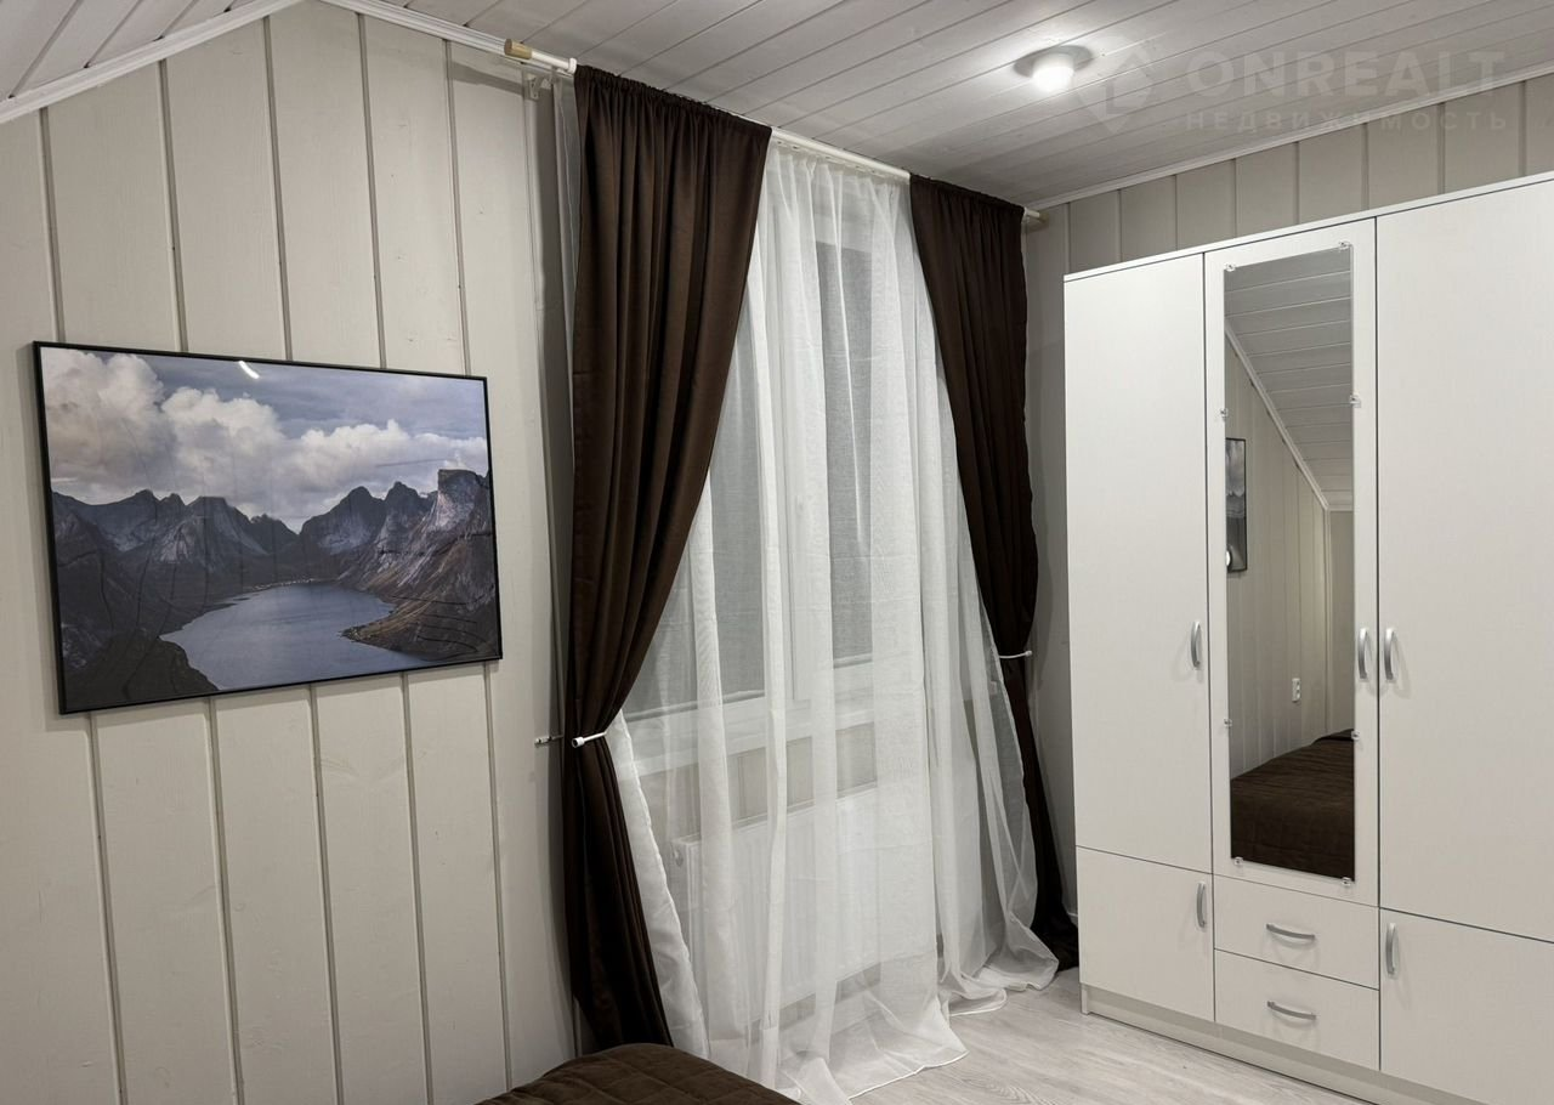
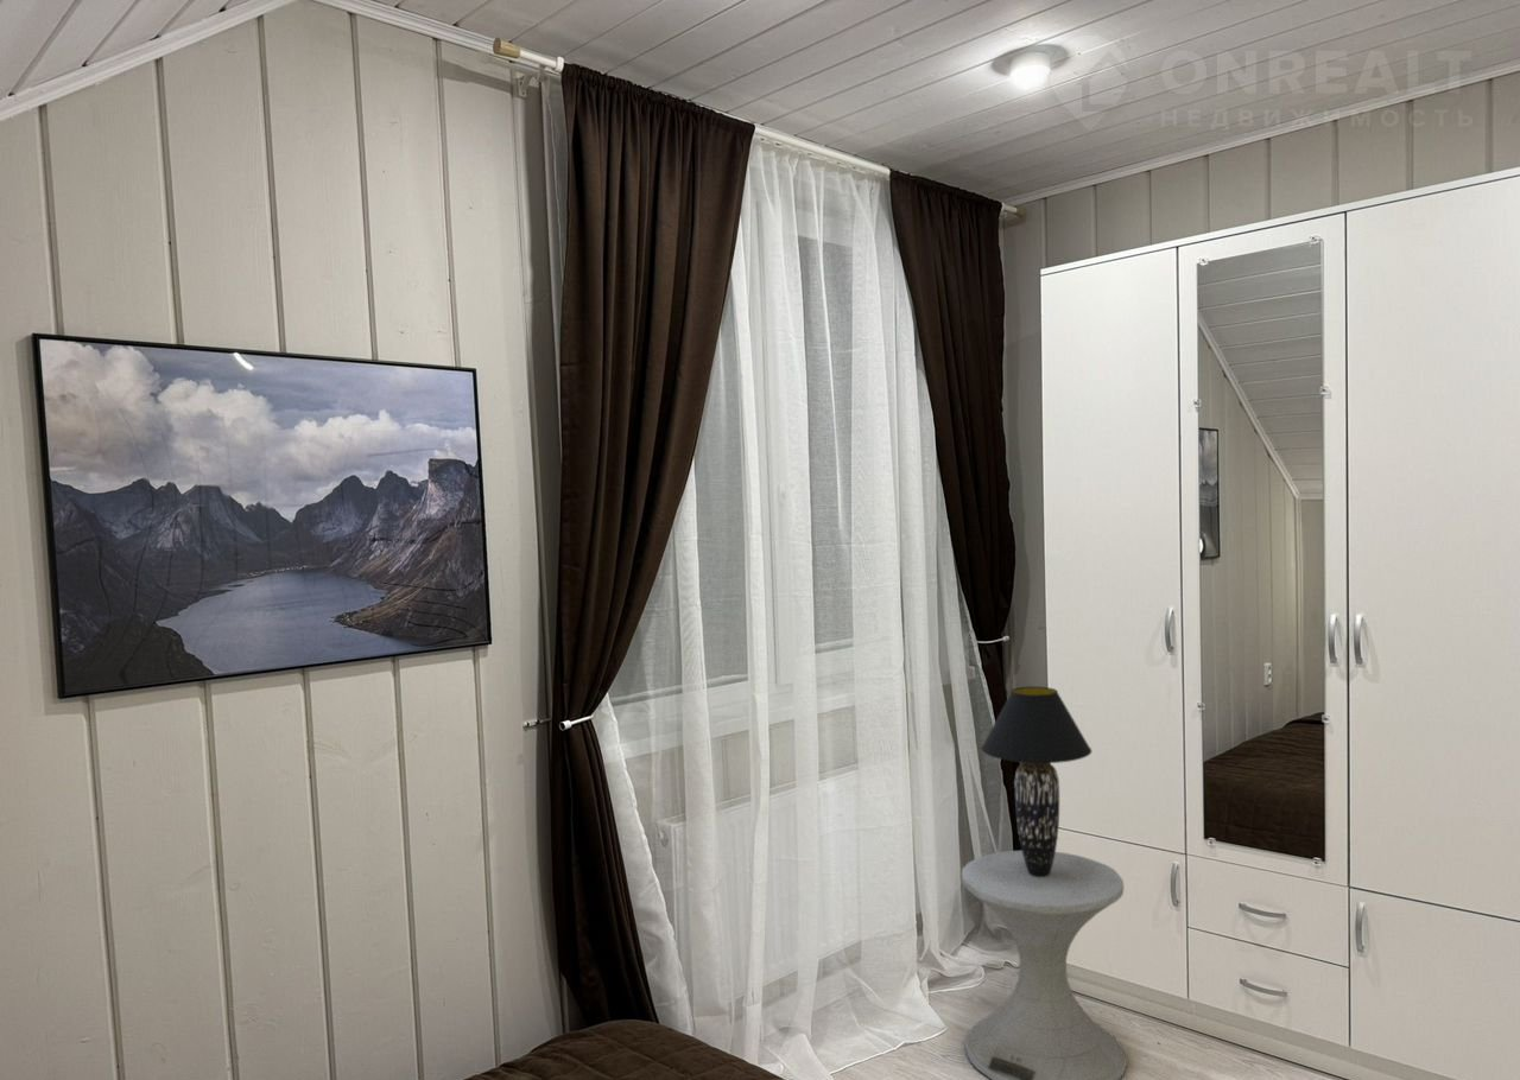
+ side table [961,850,1128,1080]
+ table lamp [980,686,1092,877]
